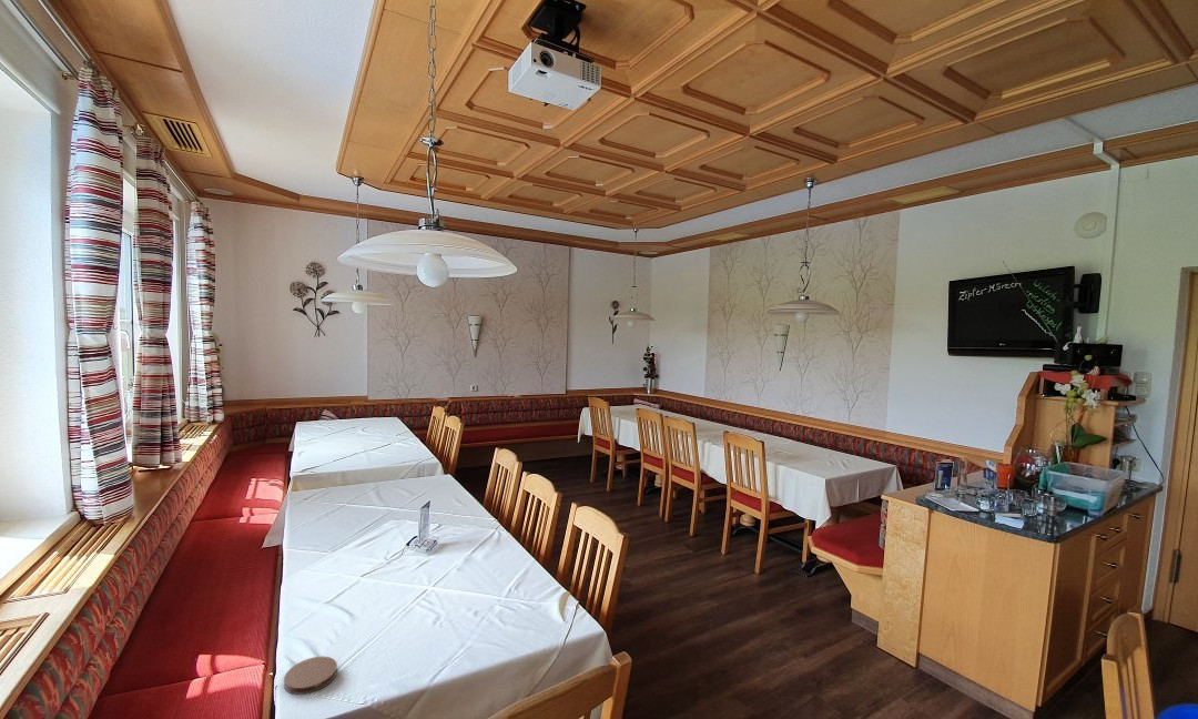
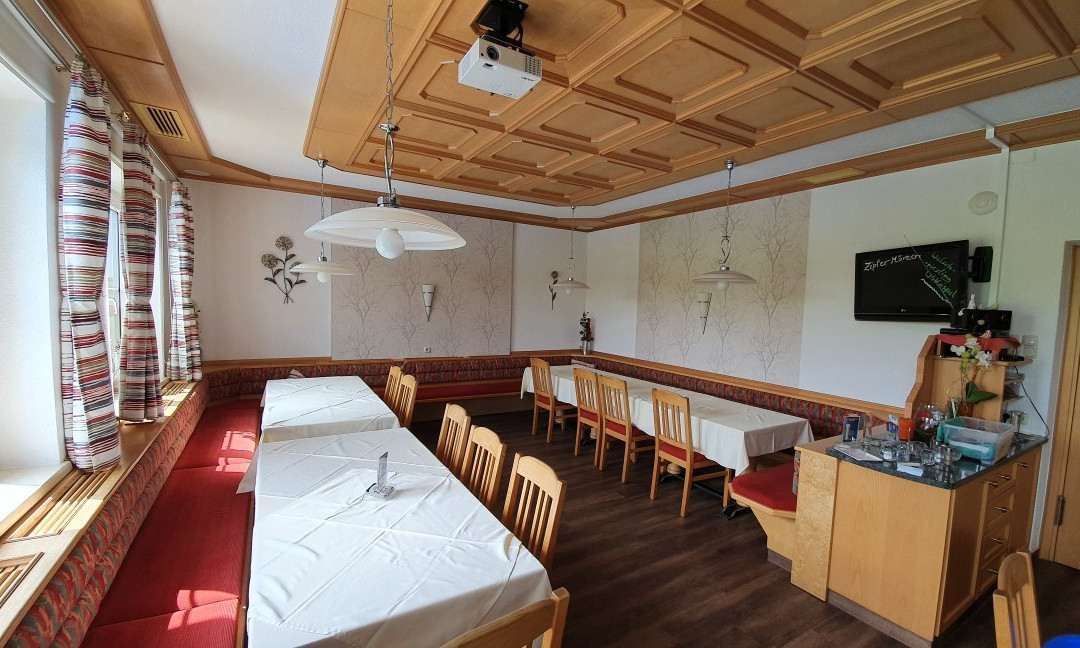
- coaster [283,656,338,696]
